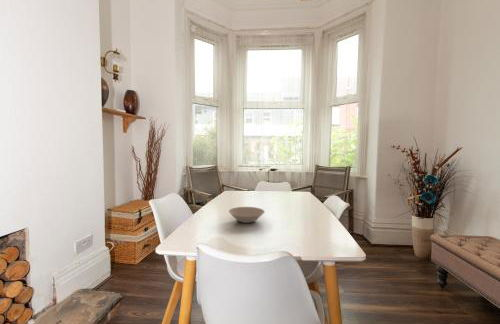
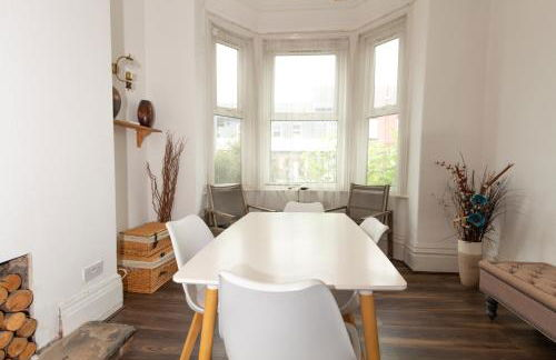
- bowl [228,206,266,224]
